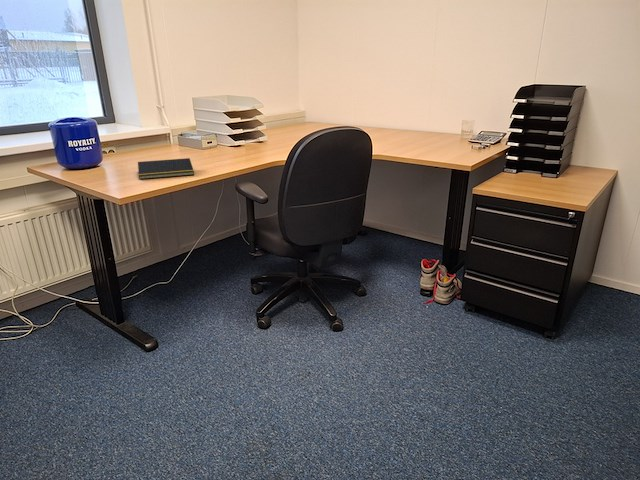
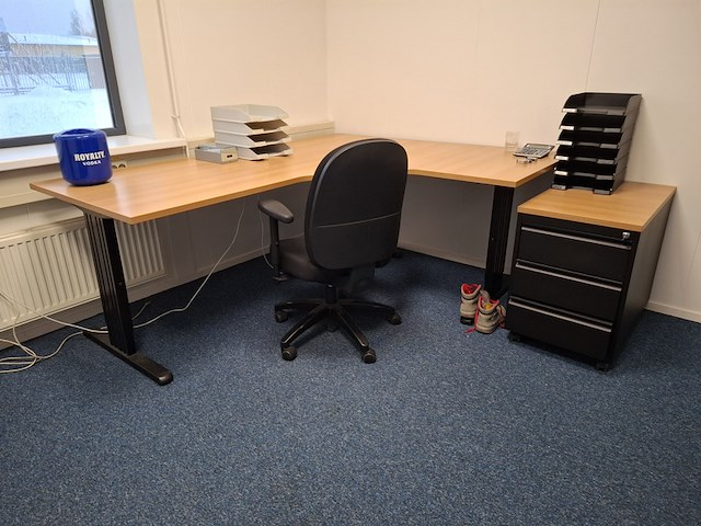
- notepad [137,157,195,180]
